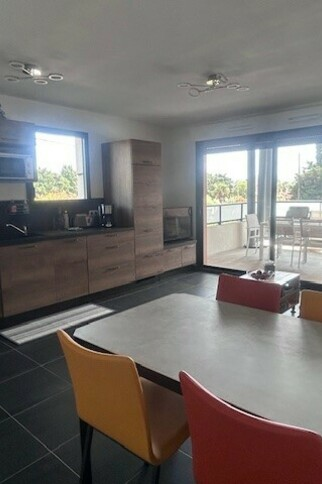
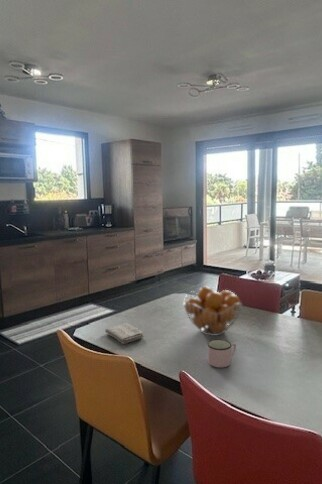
+ washcloth [104,322,145,345]
+ fruit basket [183,285,243,337]
+ mug [206,338,237,369]
